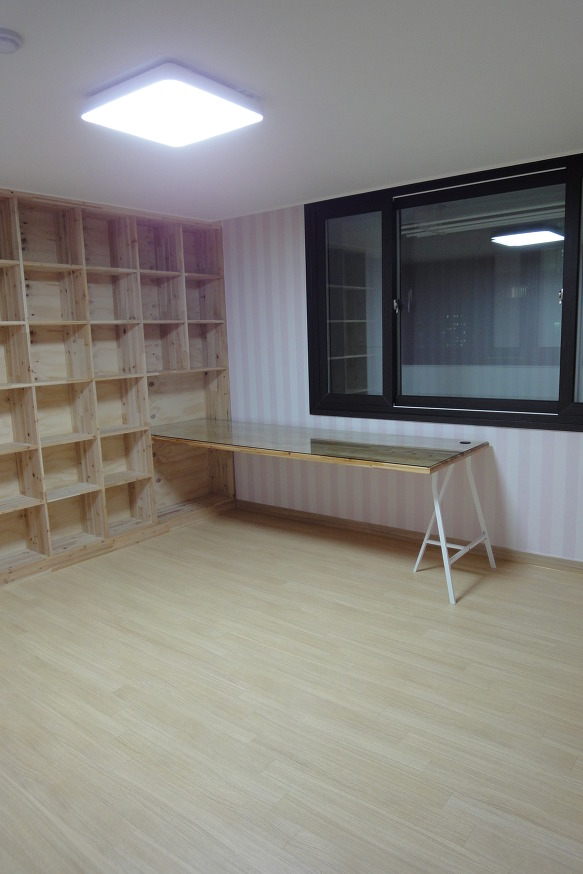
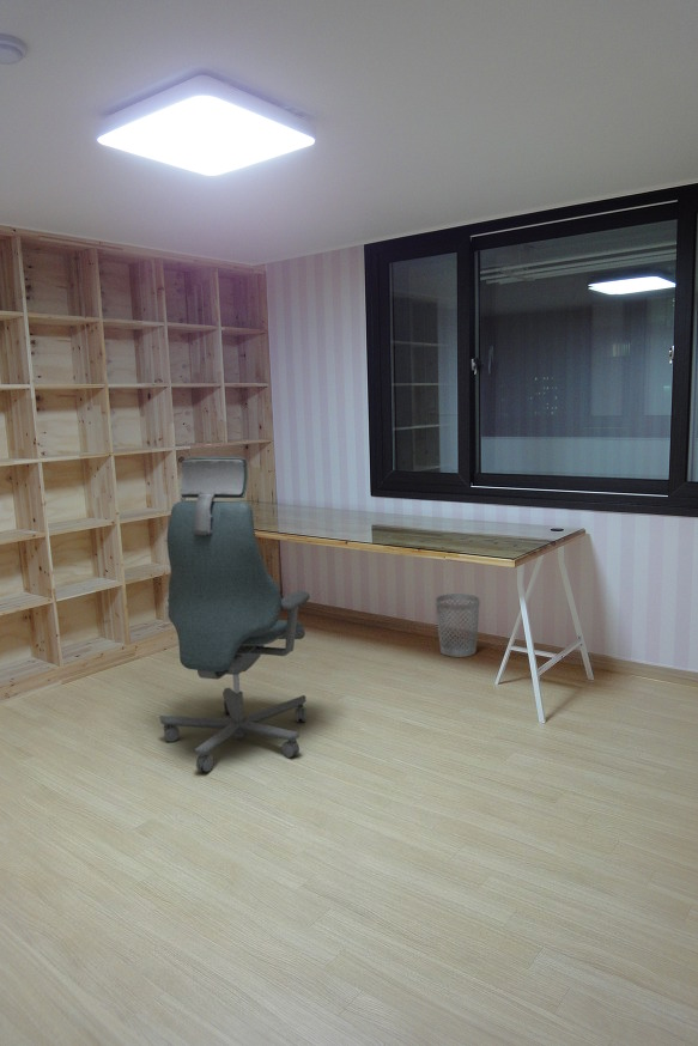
+ office chair [159,456,310,773]
+ wastebasket [435,592,481,658]
